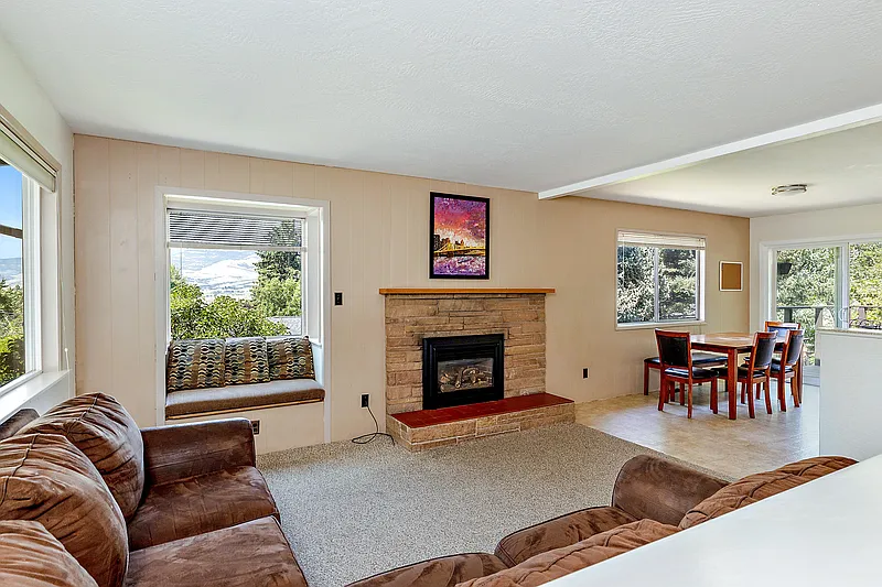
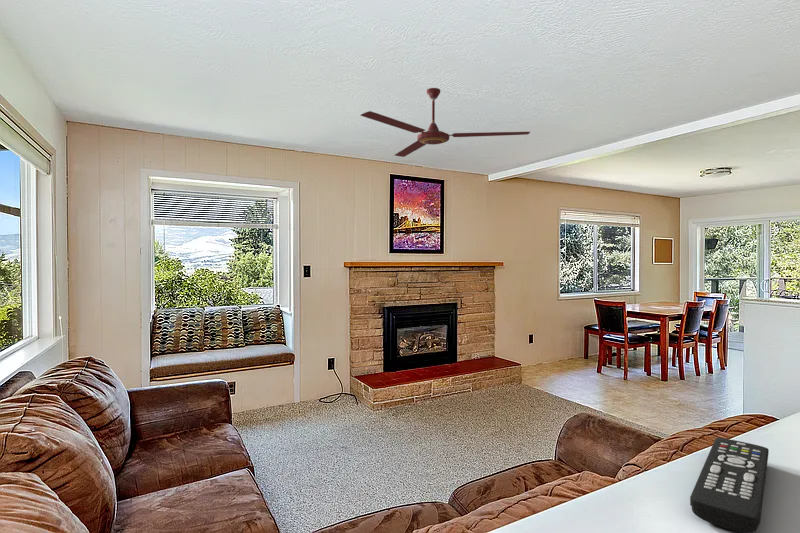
+ ceiling fan [359,87,531,158]
+ remote control [689,437,770,533]
